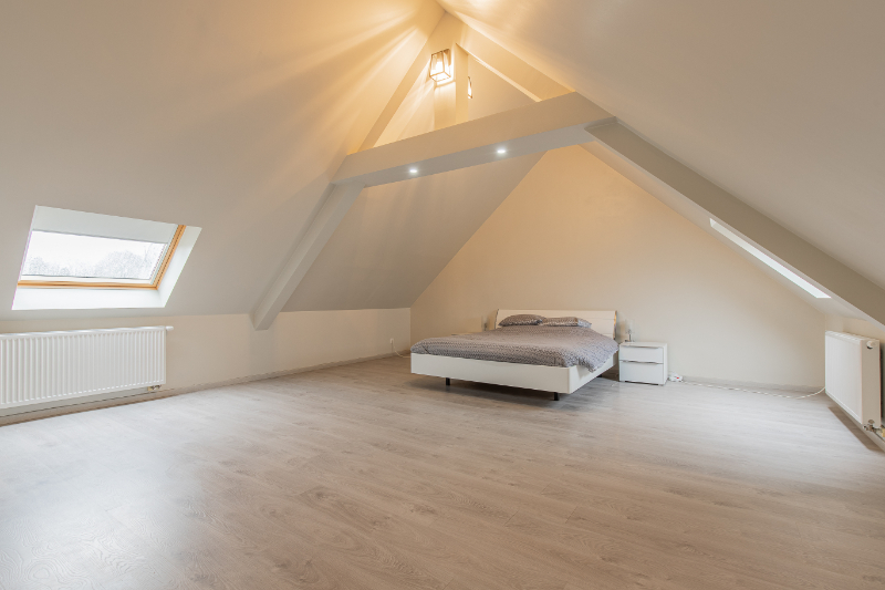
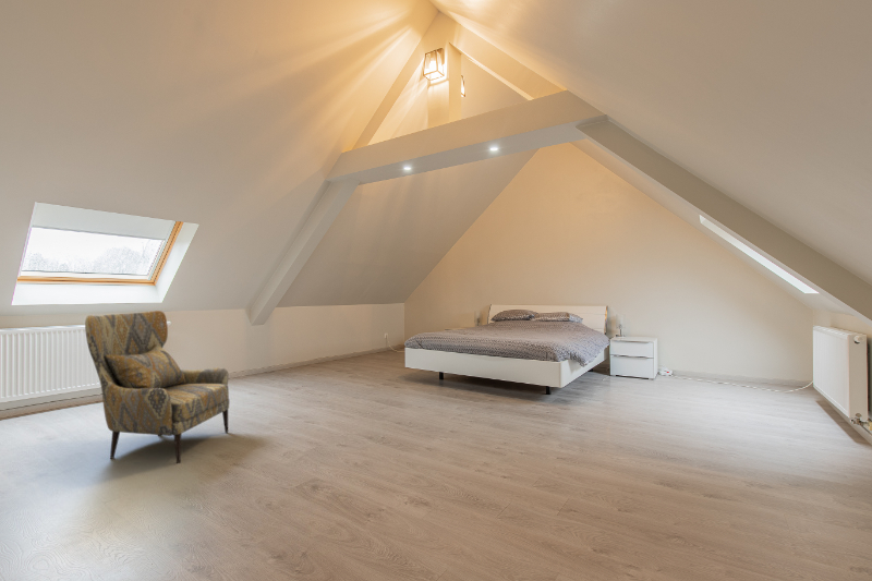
+ armchair [84,310,231,464]
